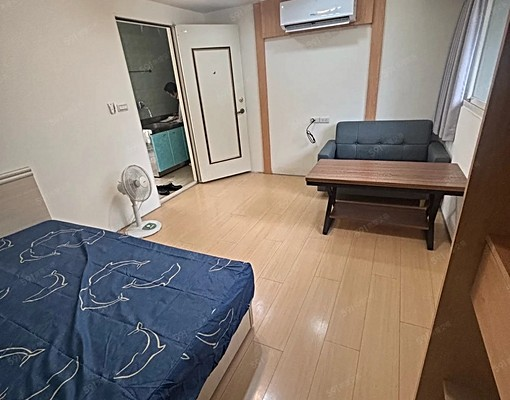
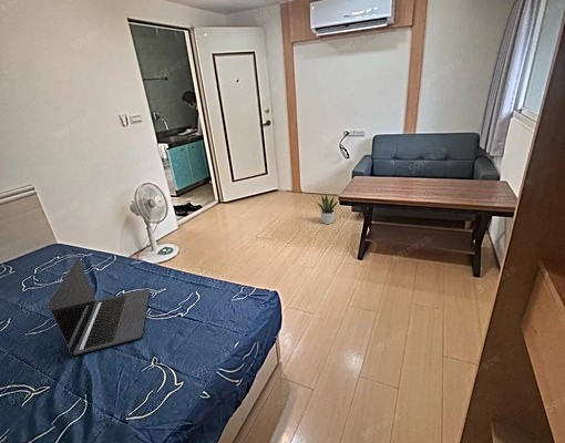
+ potted plant [316,193,340,225]
+ laptop [47,258,151,356]
